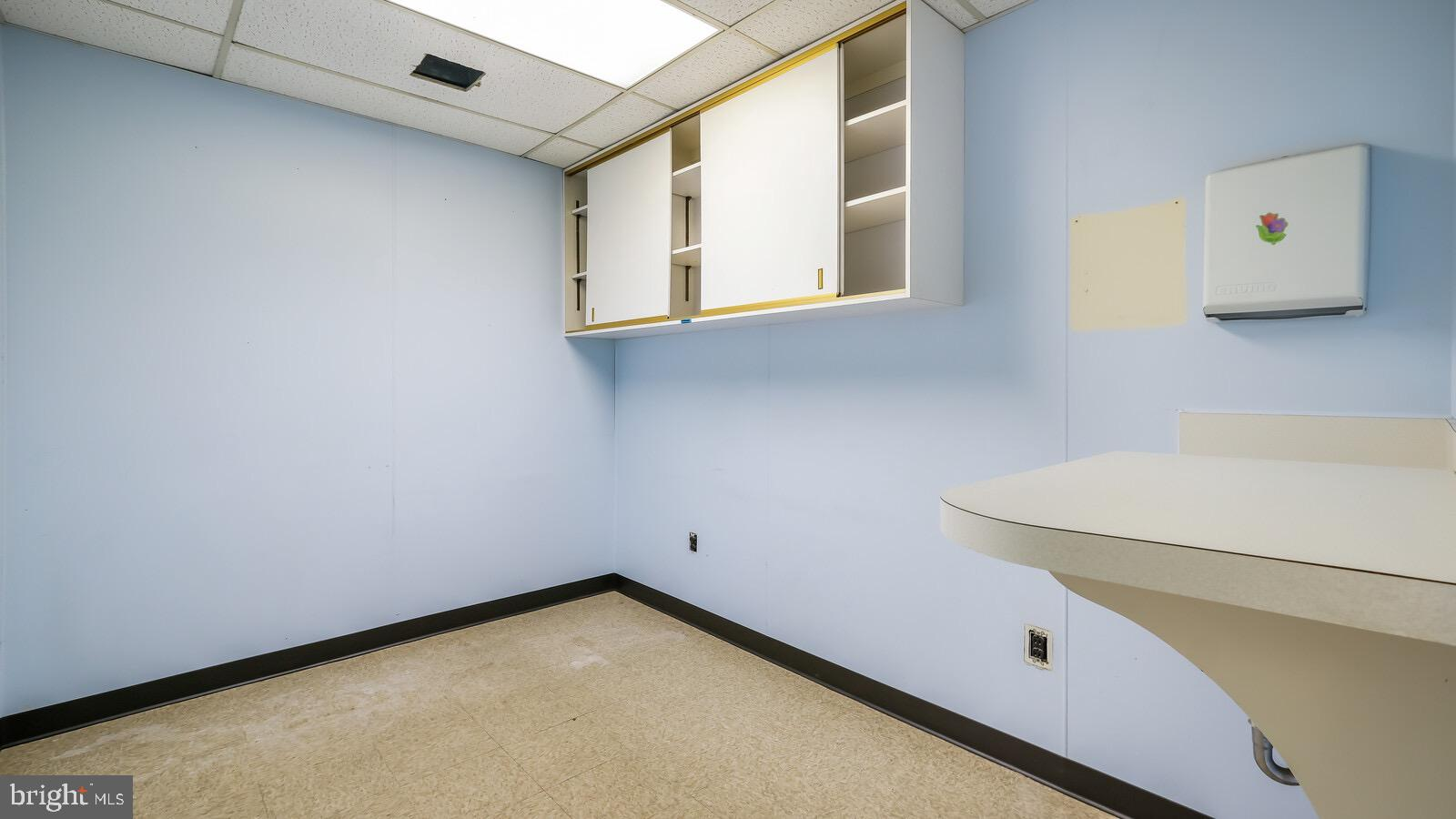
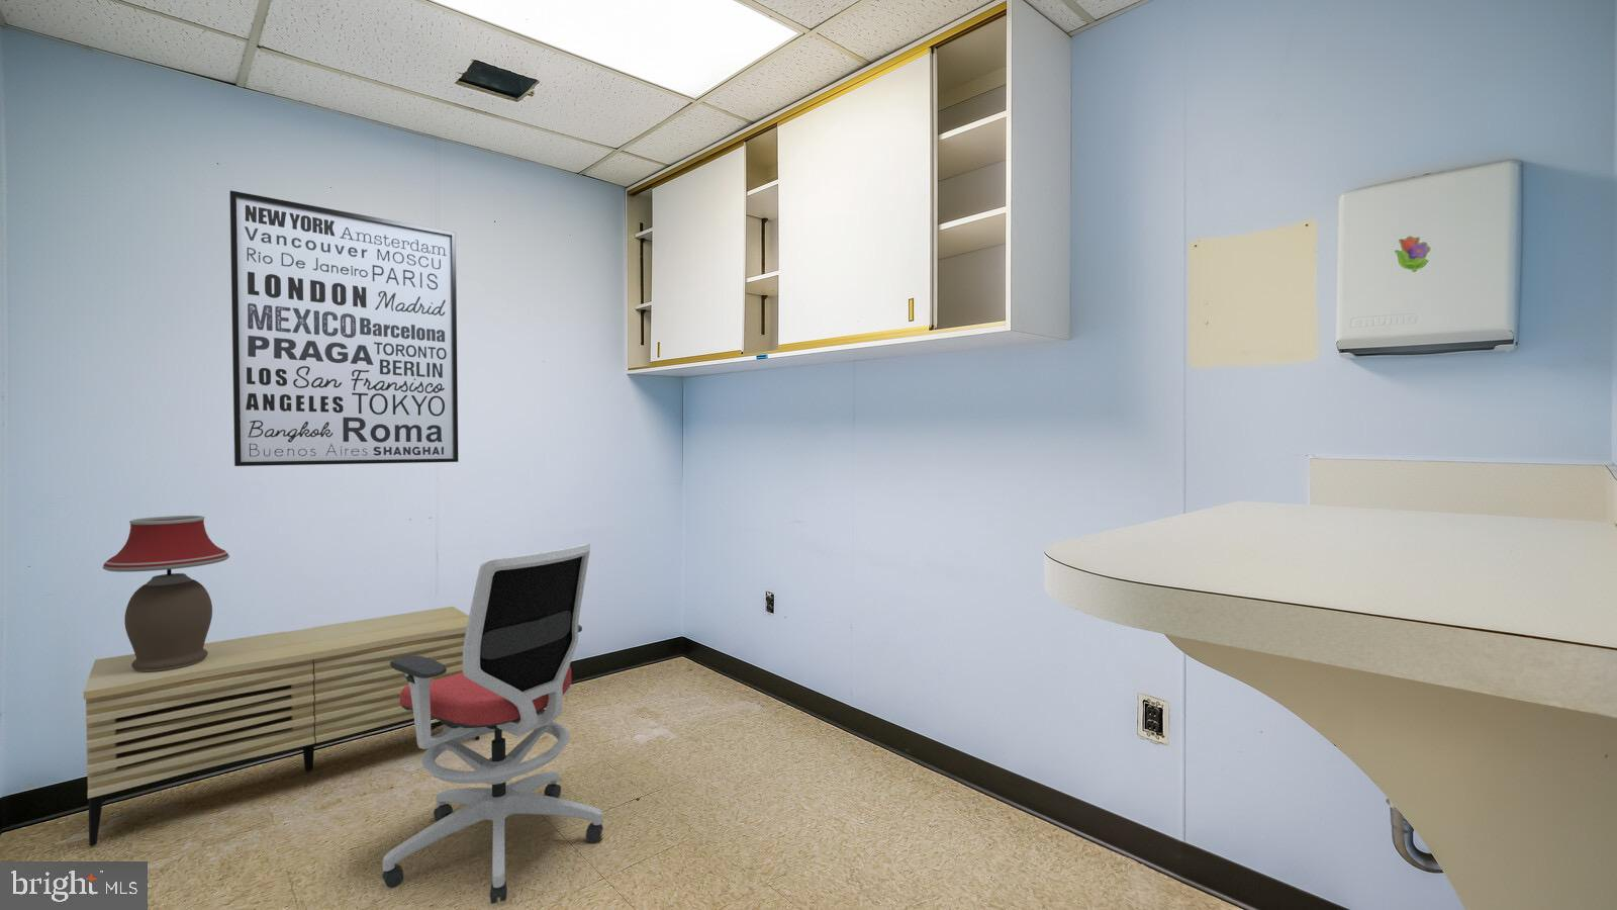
+ office chair [381,543,604,904]
+ table lamp [102,514,230,671]
+ sideboard [83,606,480,848]
+ wall art [229,189,459,467]
